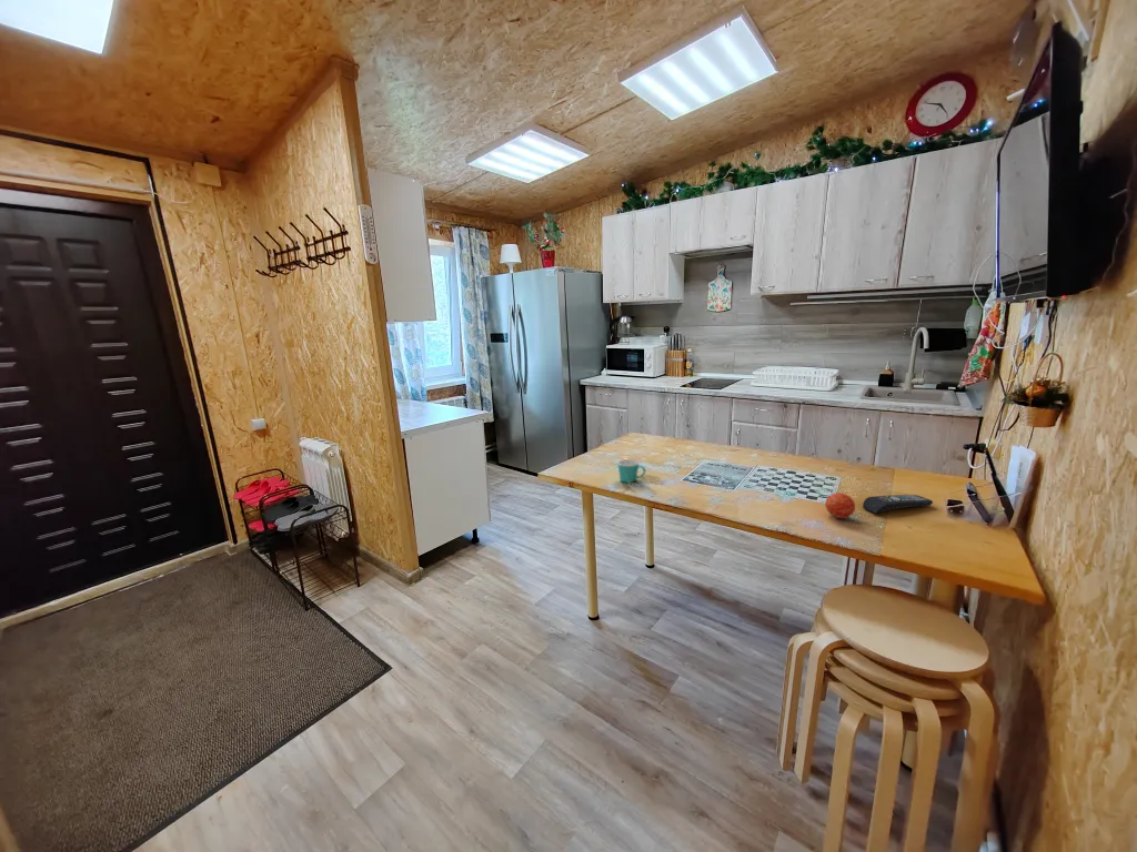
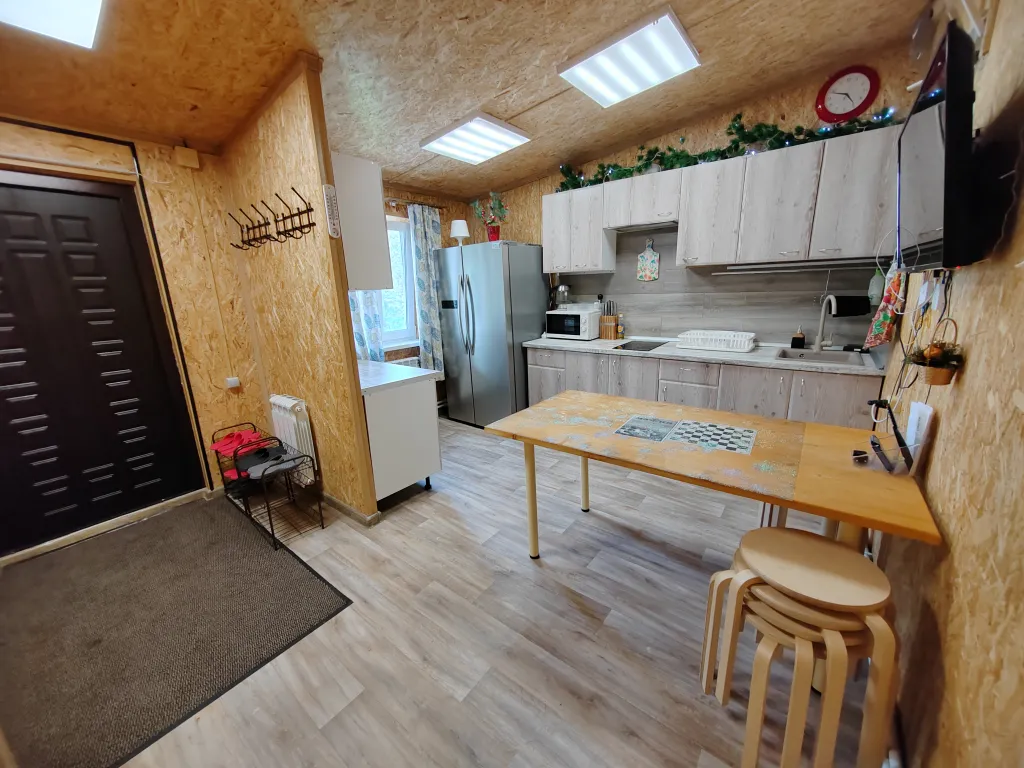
- remote control [862,494,934,515]
- apple [824,491,856,519]
- mug [616,458,647,484]
